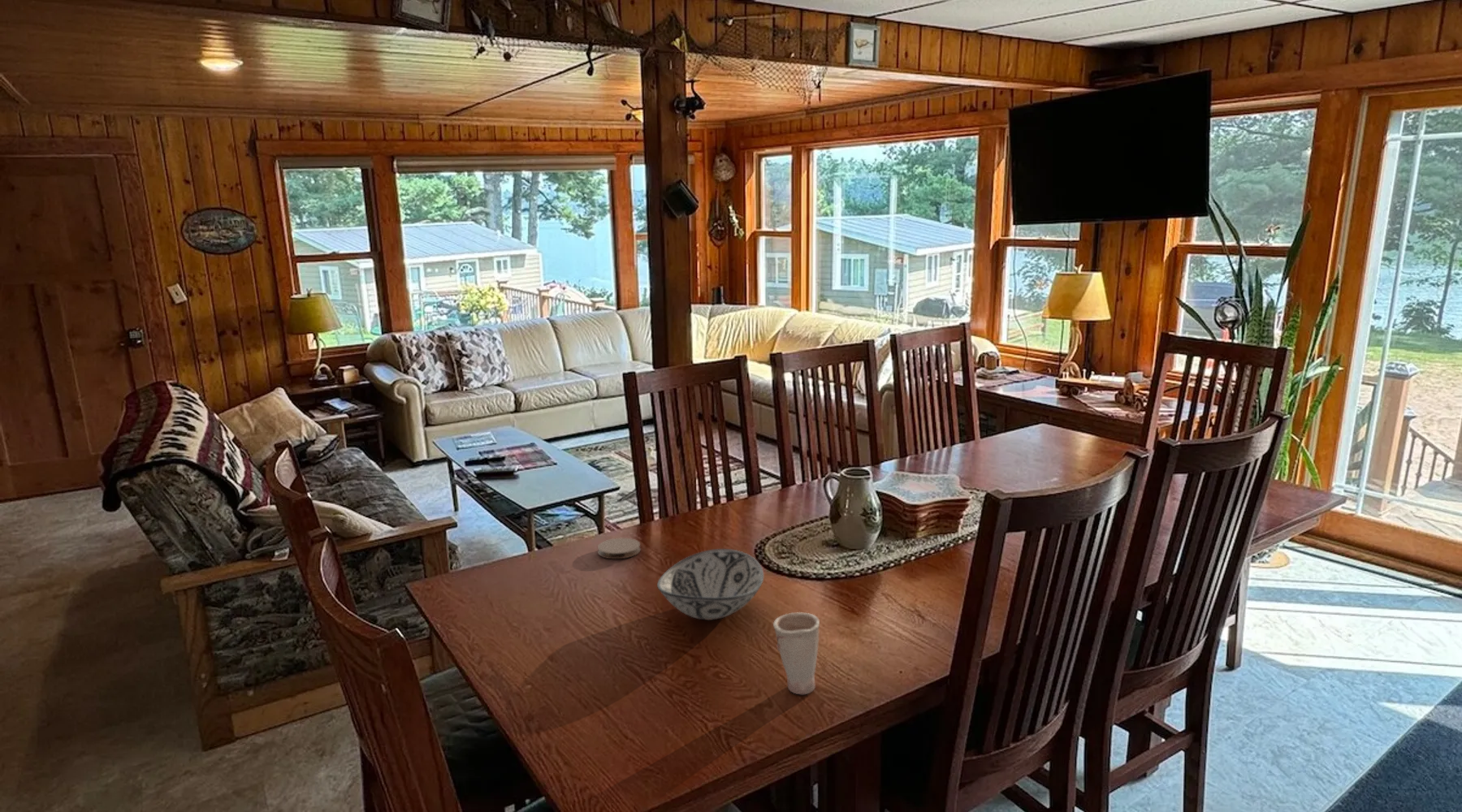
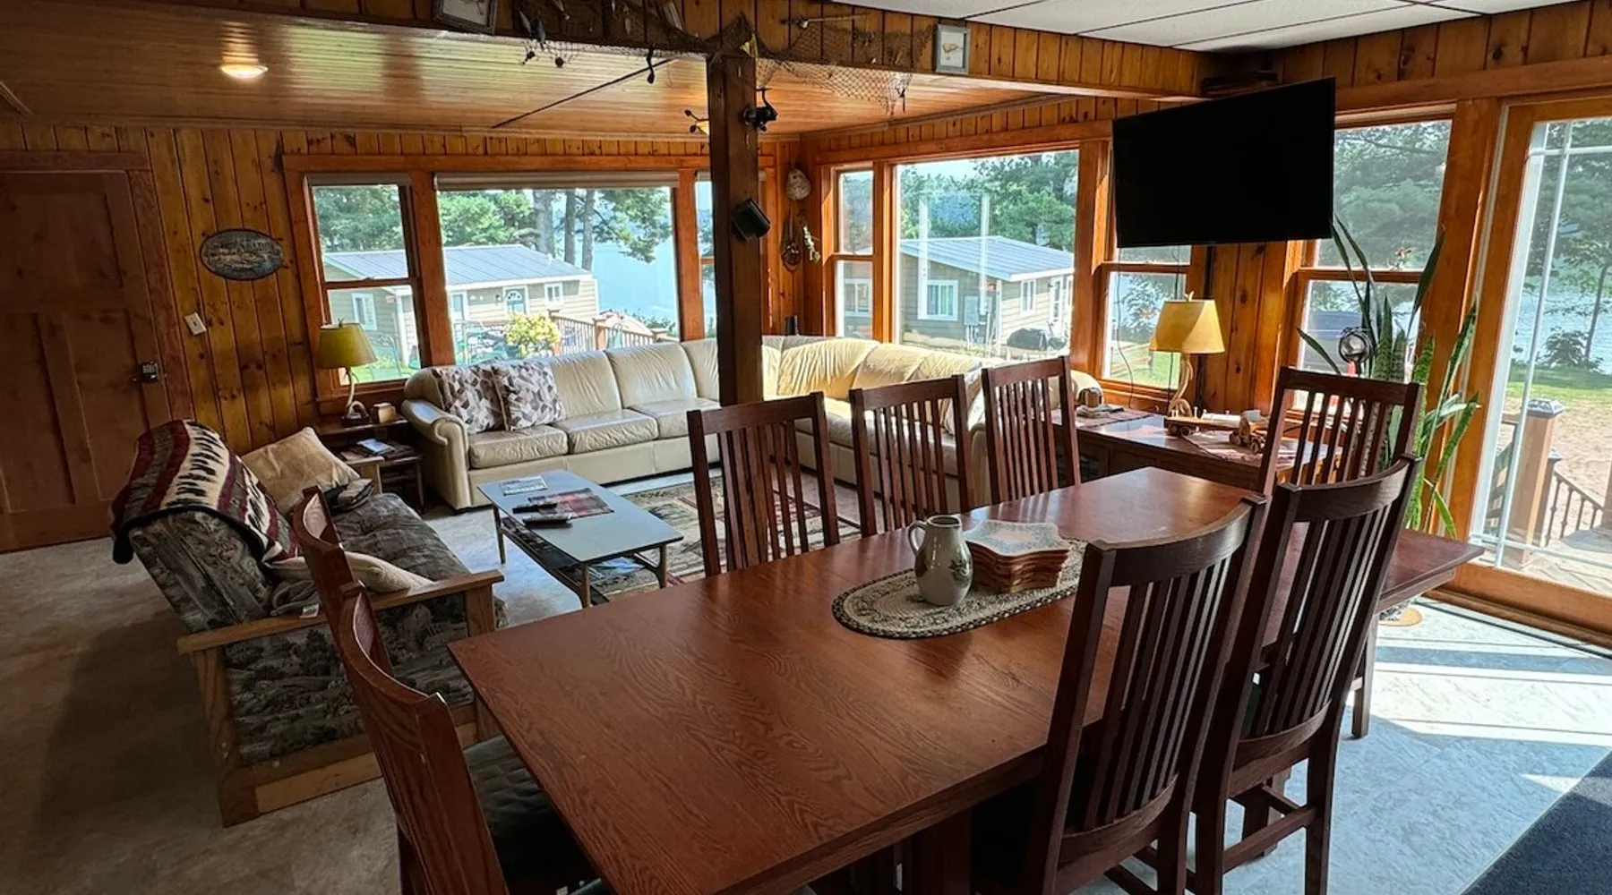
- coaster [597,537,642,559]
- decorative bowl [656,548,764,621]
- cup [772,611,820,695]
